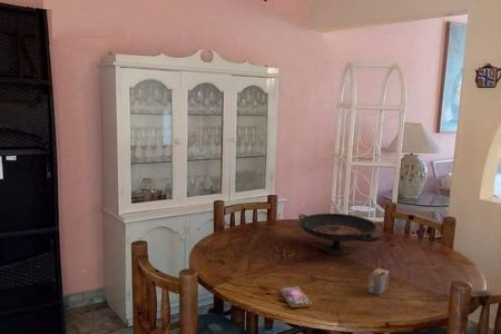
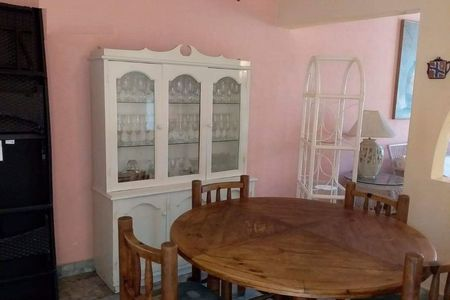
- decorative bowl [297,213,383,255]
- architectural model [367,257,390,296]
- smartphone [278,285,312,308]
